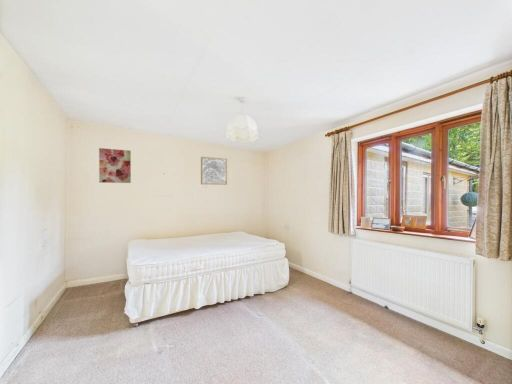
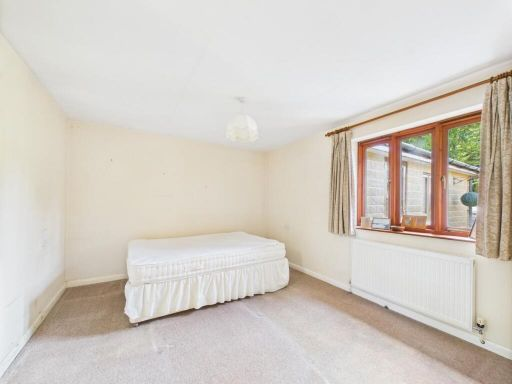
- wall art [200,156,228,186]
- wall art [98,147,132,184]
